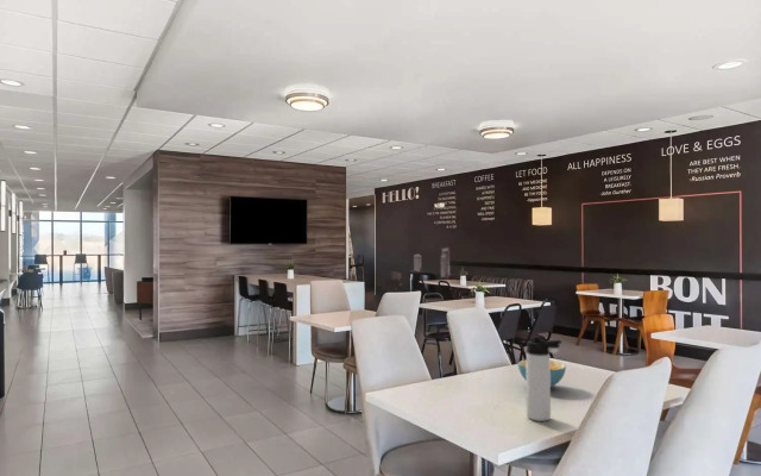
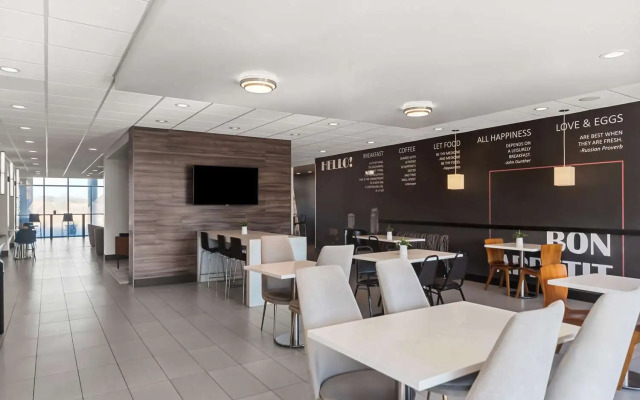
- cereal bowl [517,359,567,388]
- thermos bottle [524,337,562,422]
